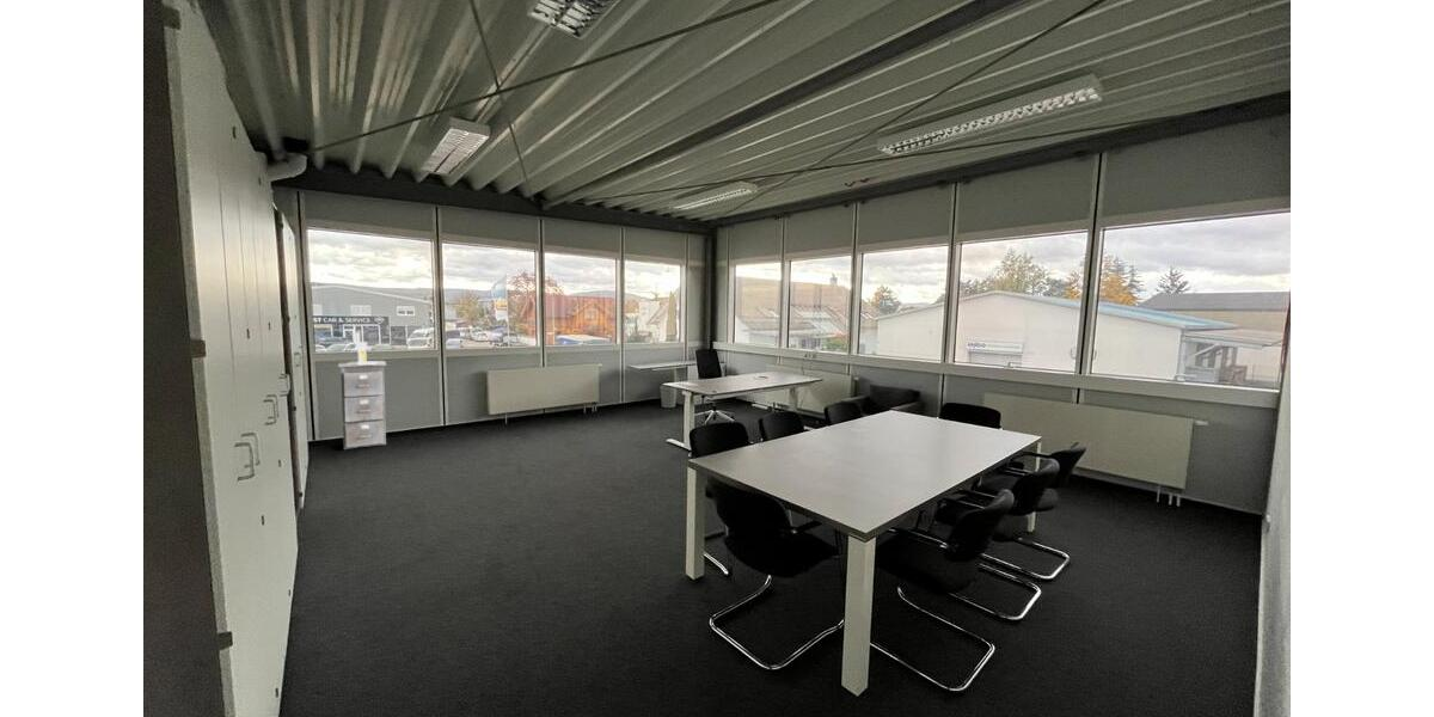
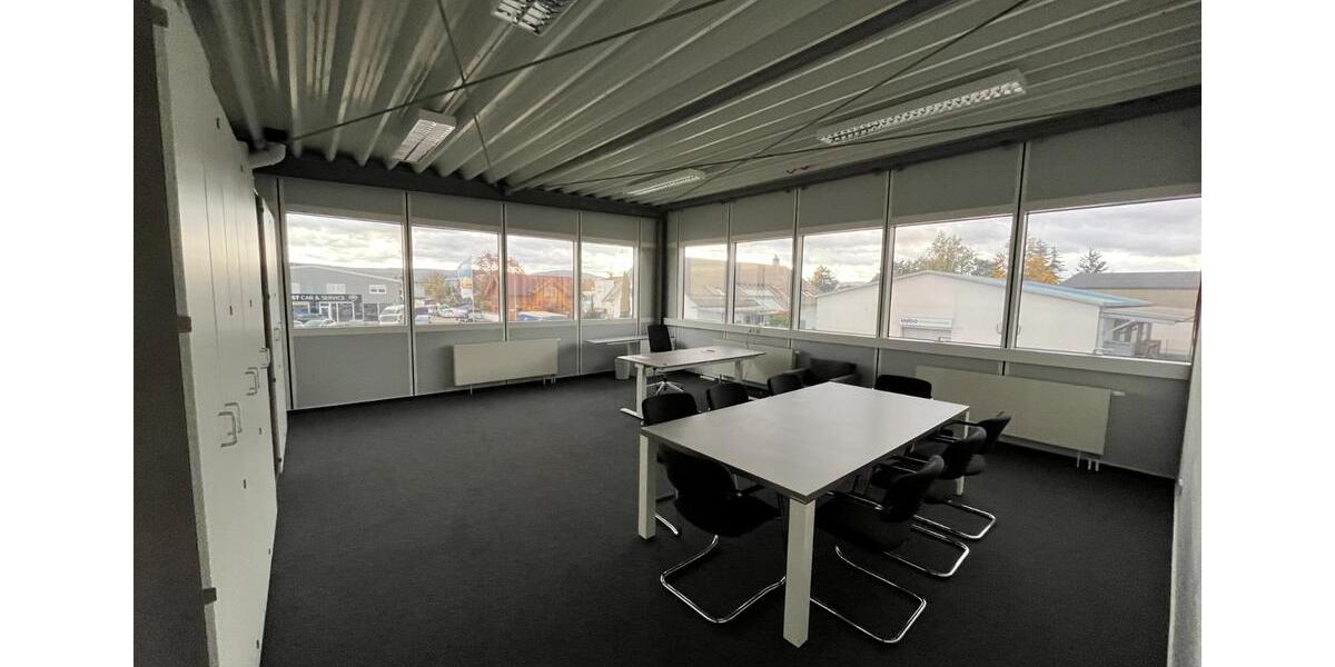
- letter holder [348,331,375,364]
- filing cabinet [337,360,387,451]
